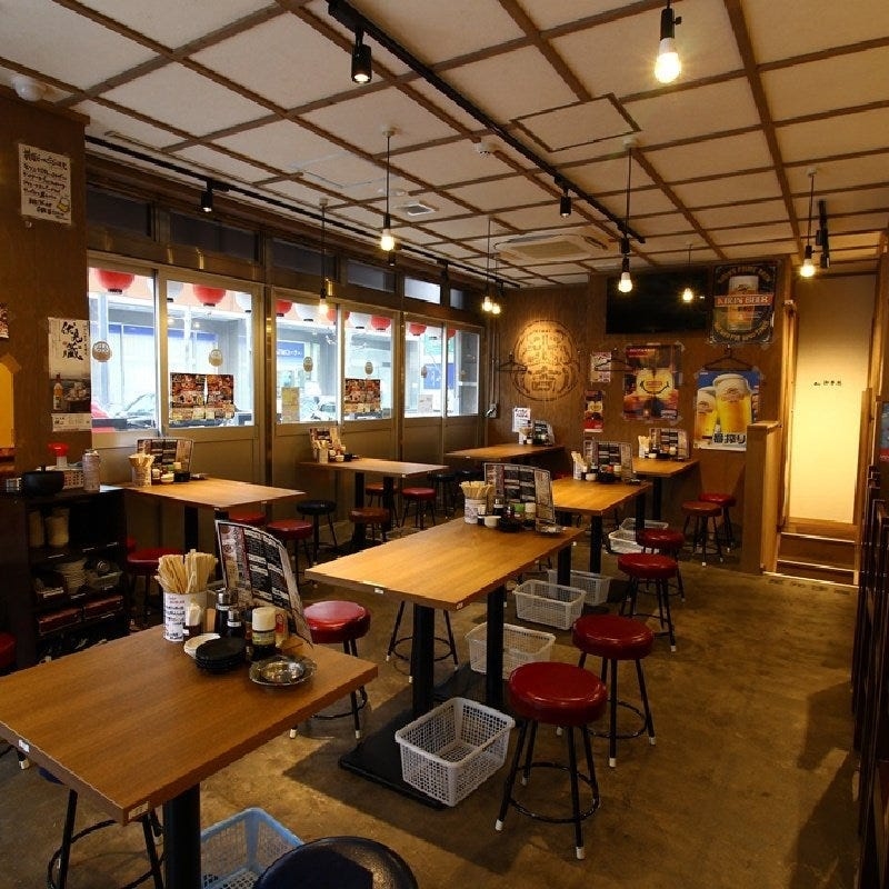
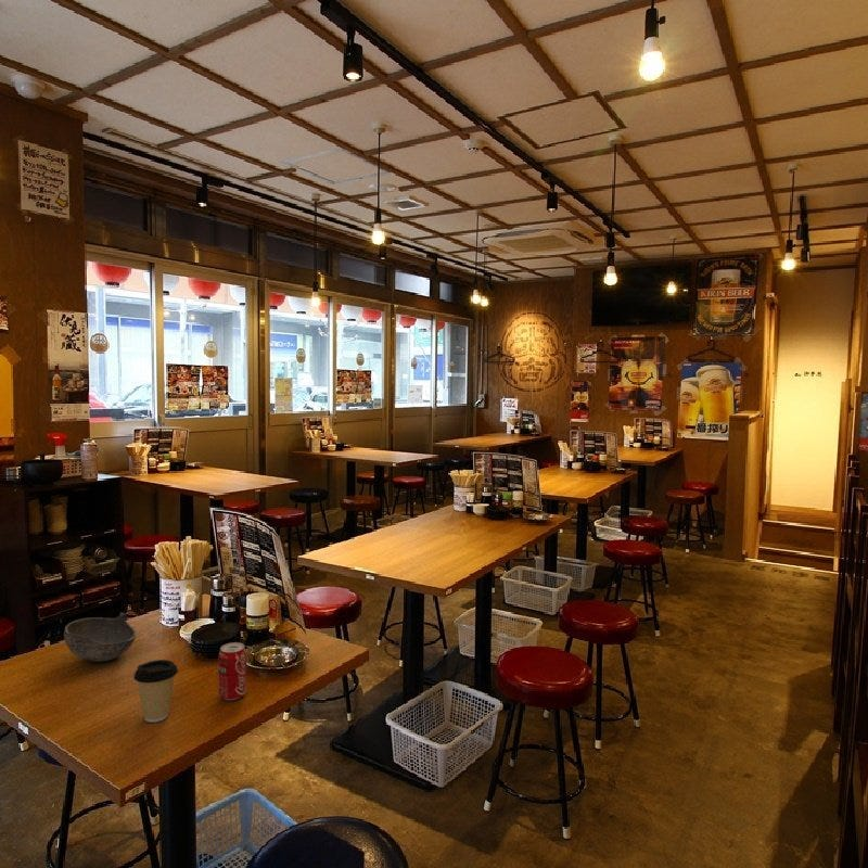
+ beverage can [217,641,247,701]
+ bowl [63,611,137,663]
+ coffee cup [132,659,179,724]
